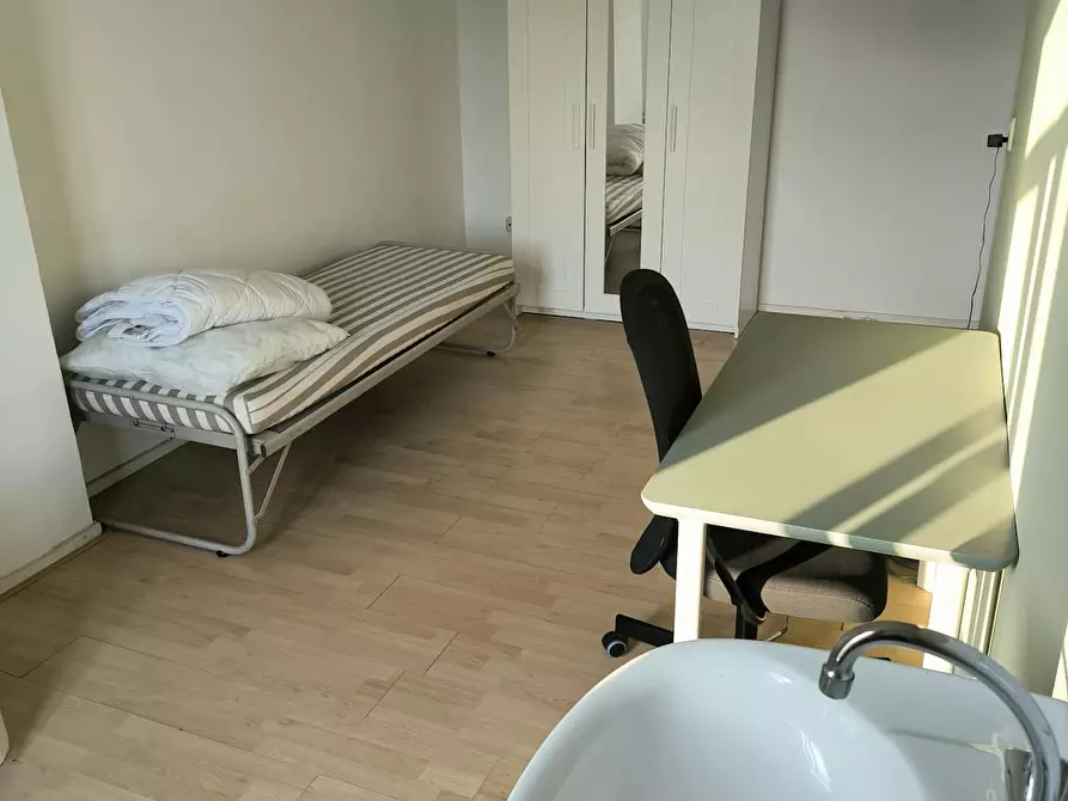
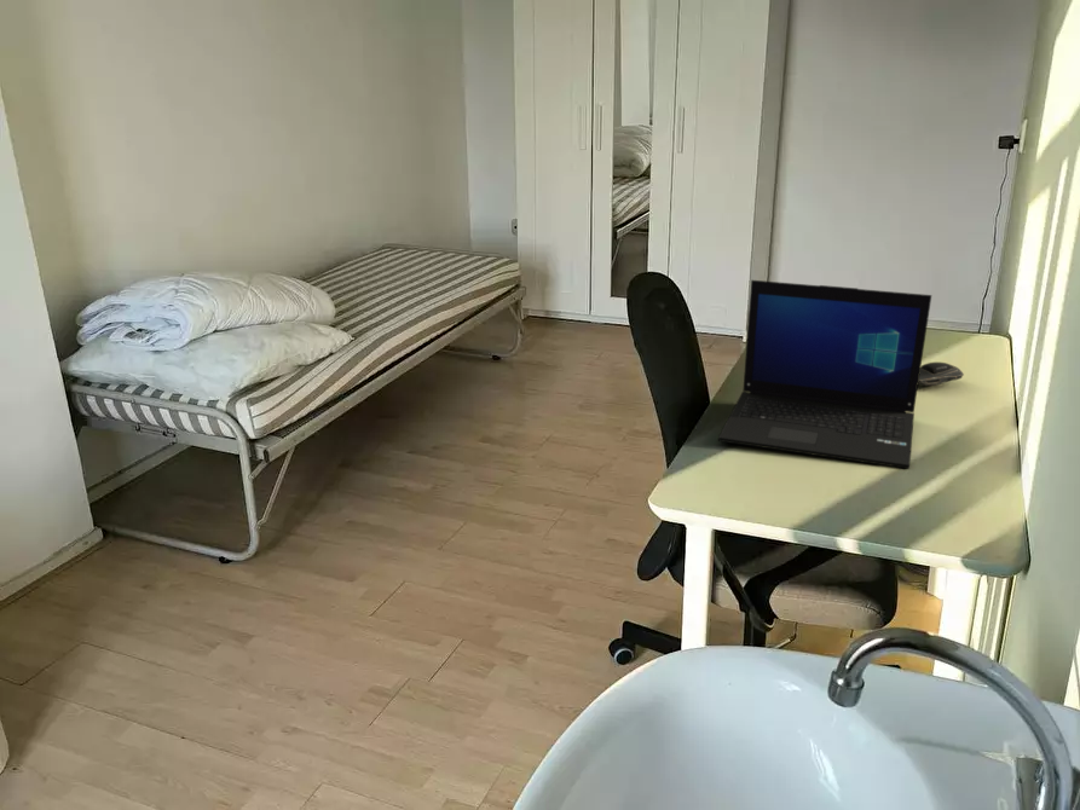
+ computer mouse [918,361,965,387]
+ laptop [717,279,932,470]
